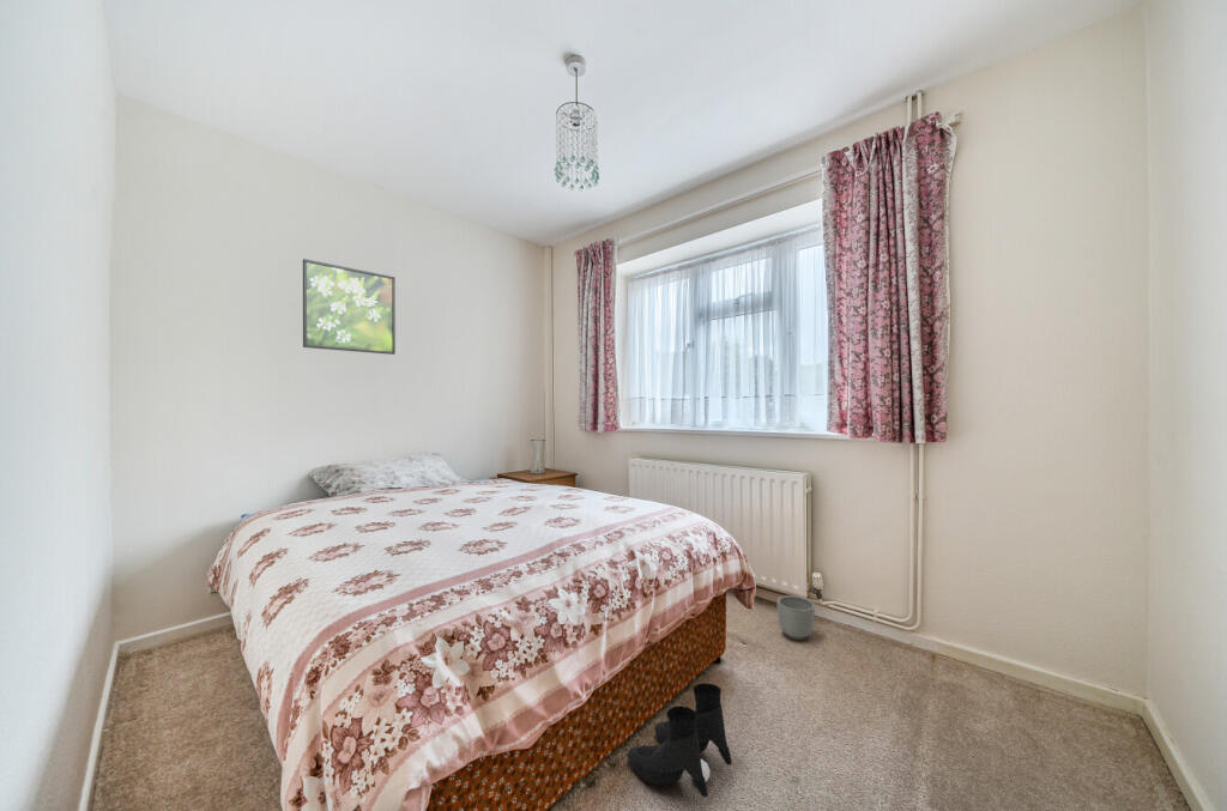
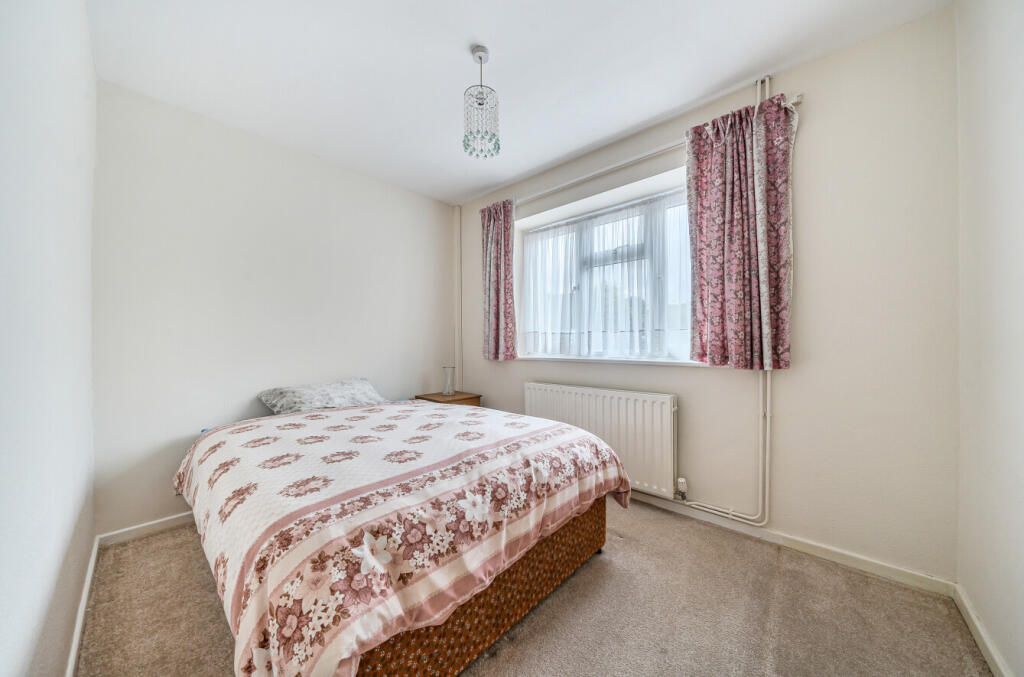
- boots [625,682,733,798]
- planter [775,594,816,641]
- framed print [302,258,397,356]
